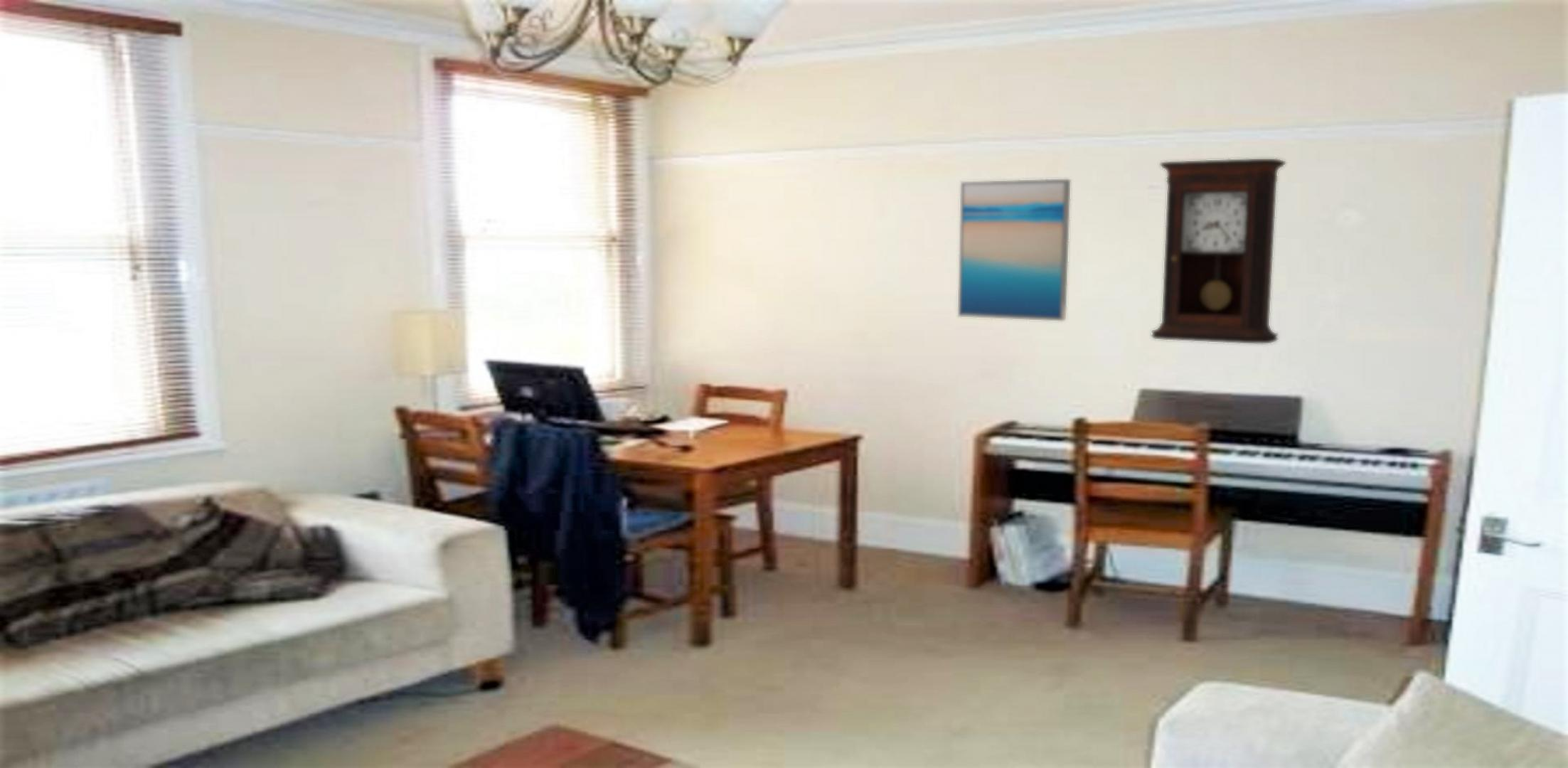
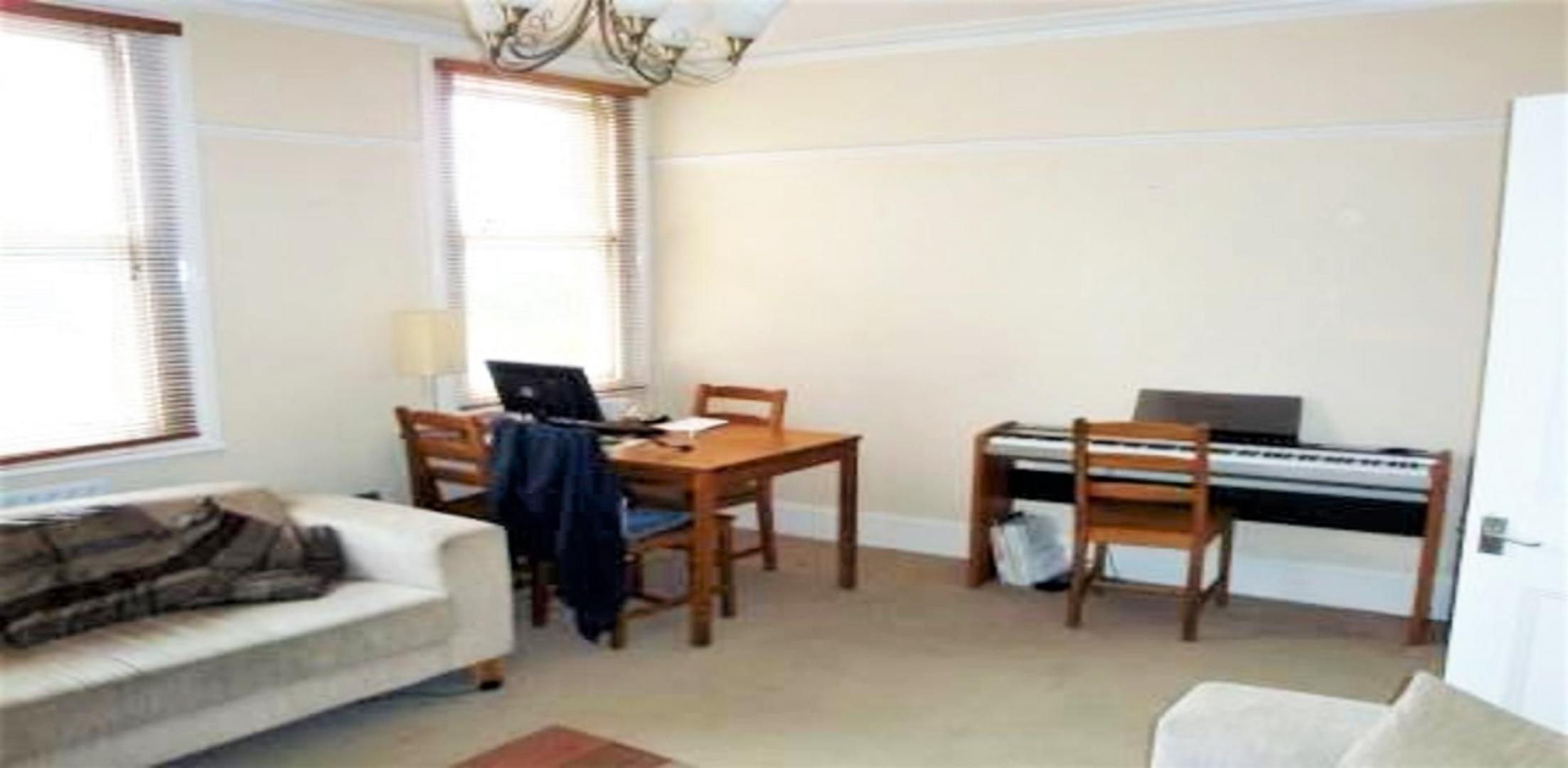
- wall art [957,178,1071,321]
- pendulum clock [1151,158,1286,344]
